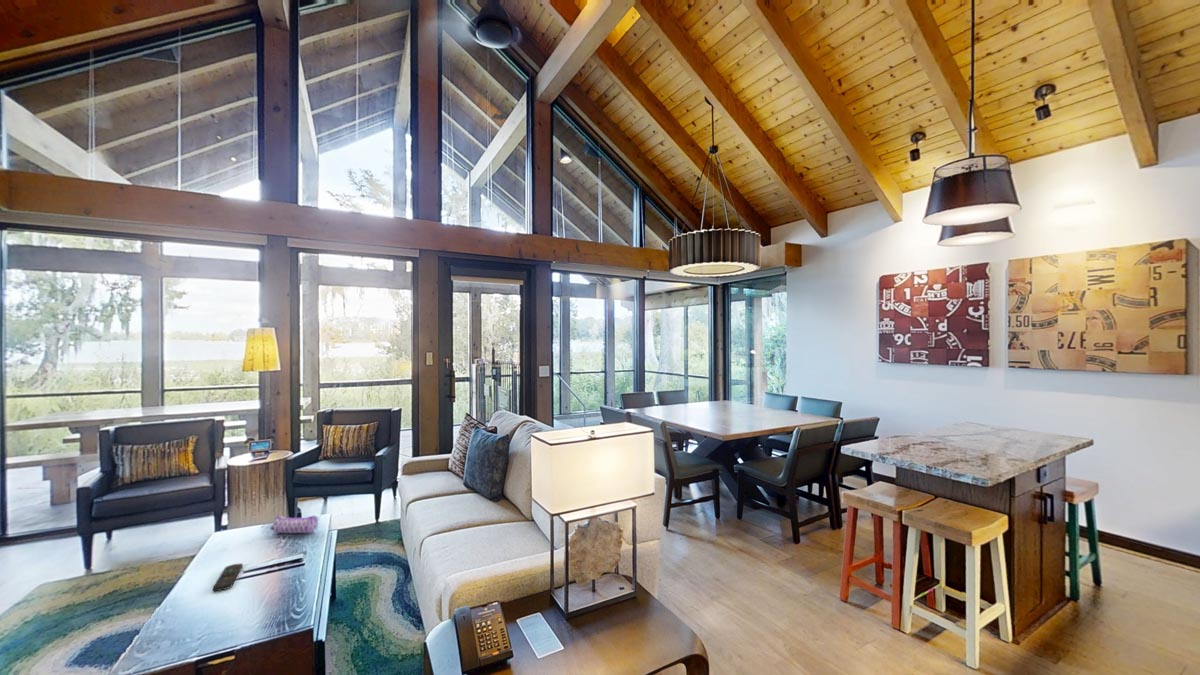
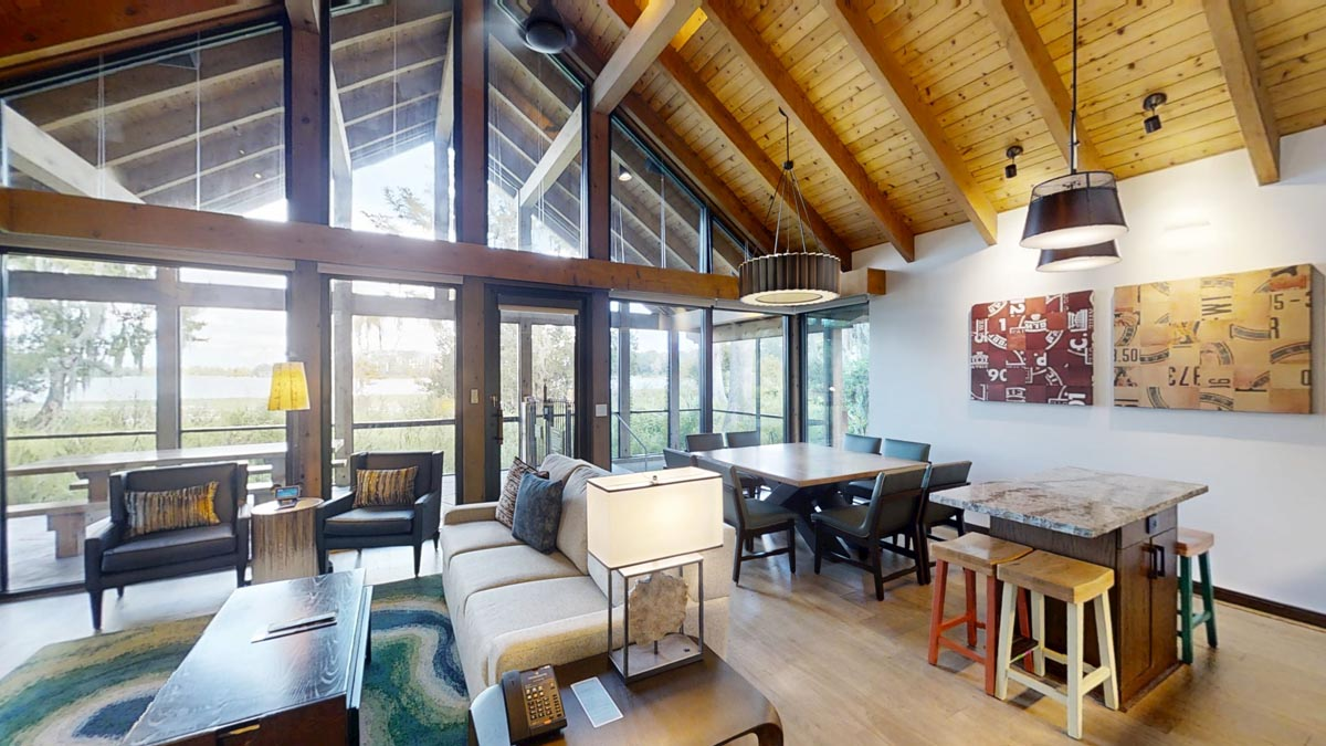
- pencil case [270,514,319,534]
- remote control [212,563,244,592]
